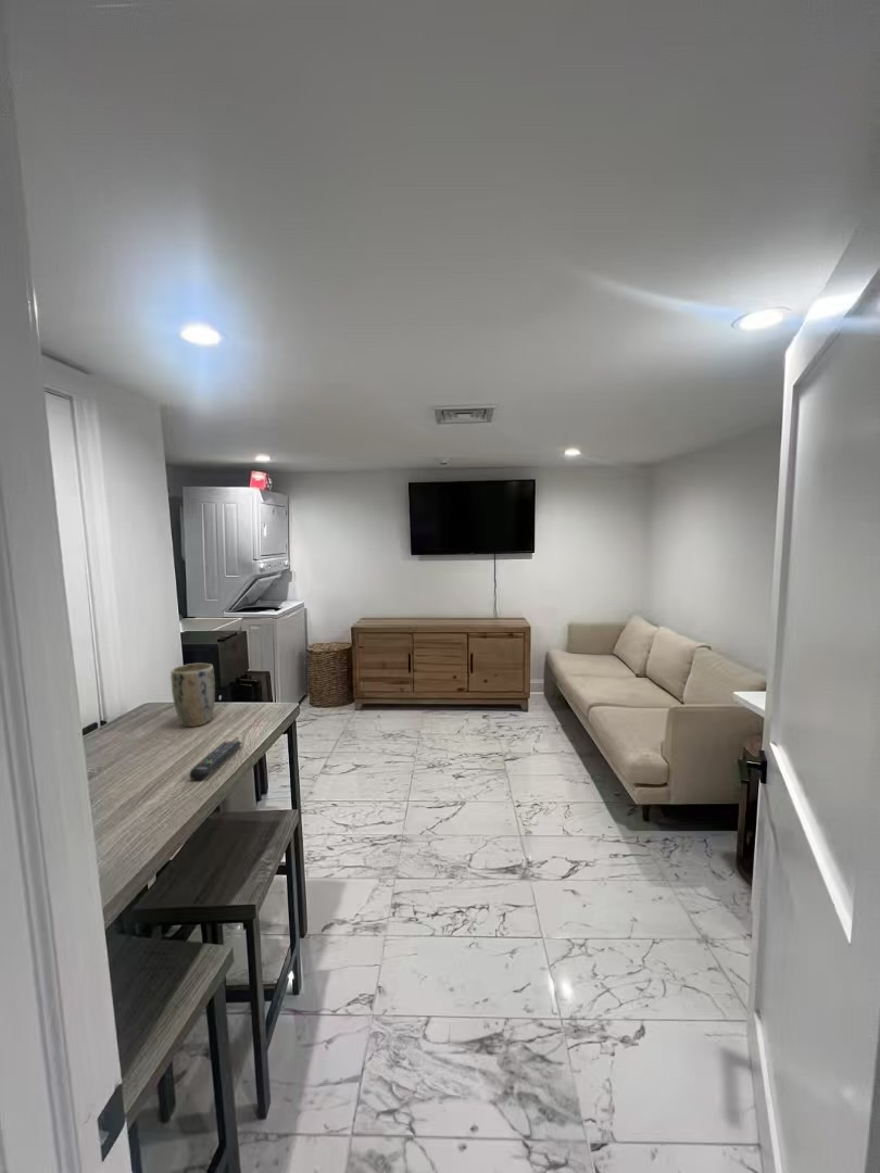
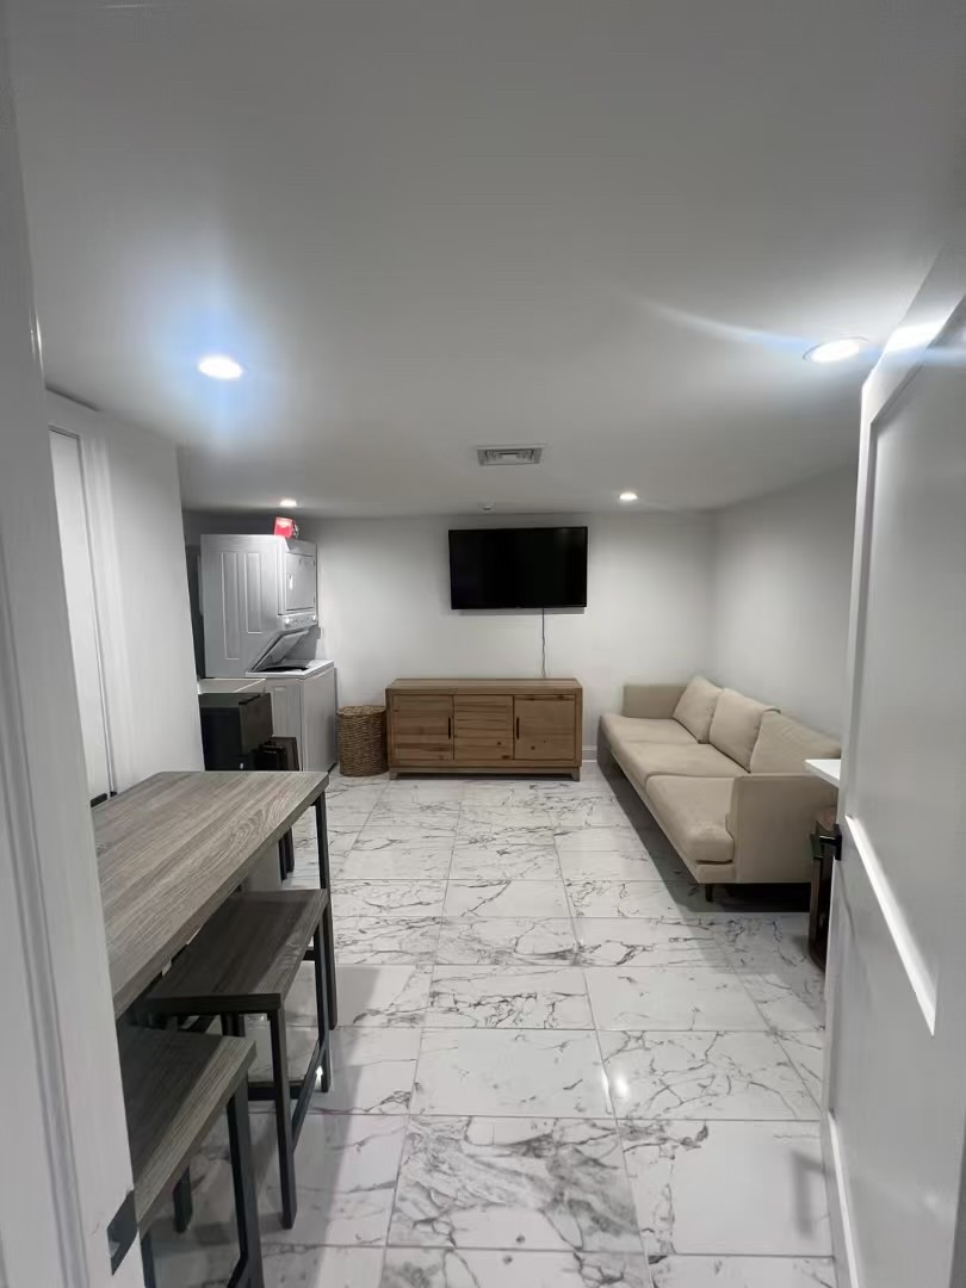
- remote control [188,741,243,781]
- plant pot [169,663,216,728]
